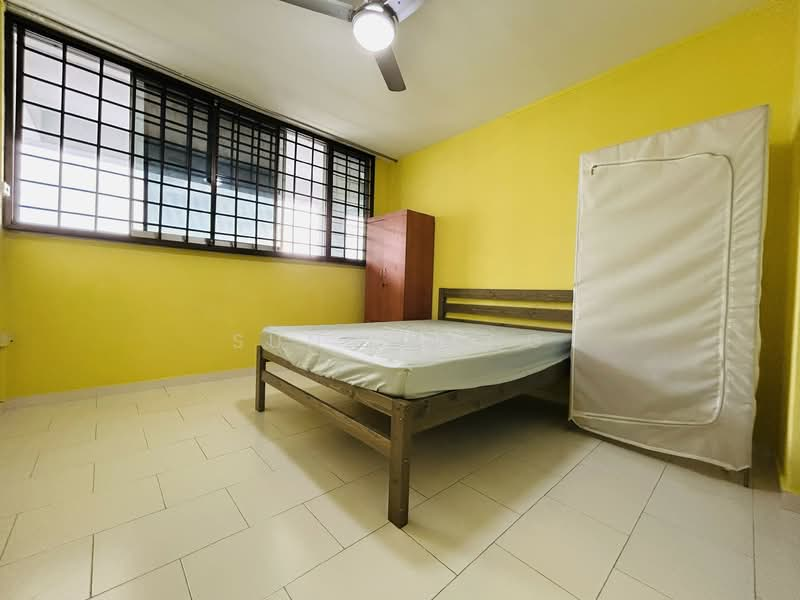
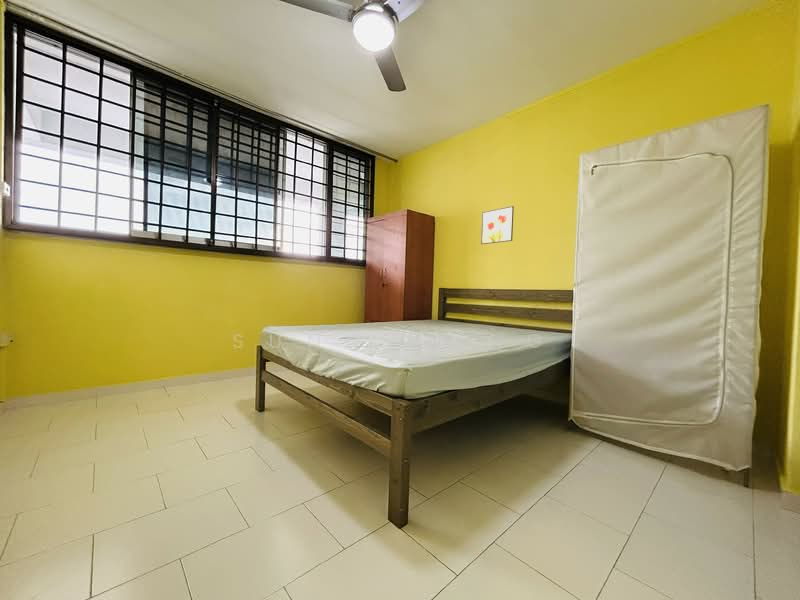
+ wall art [480,205,515,245]
